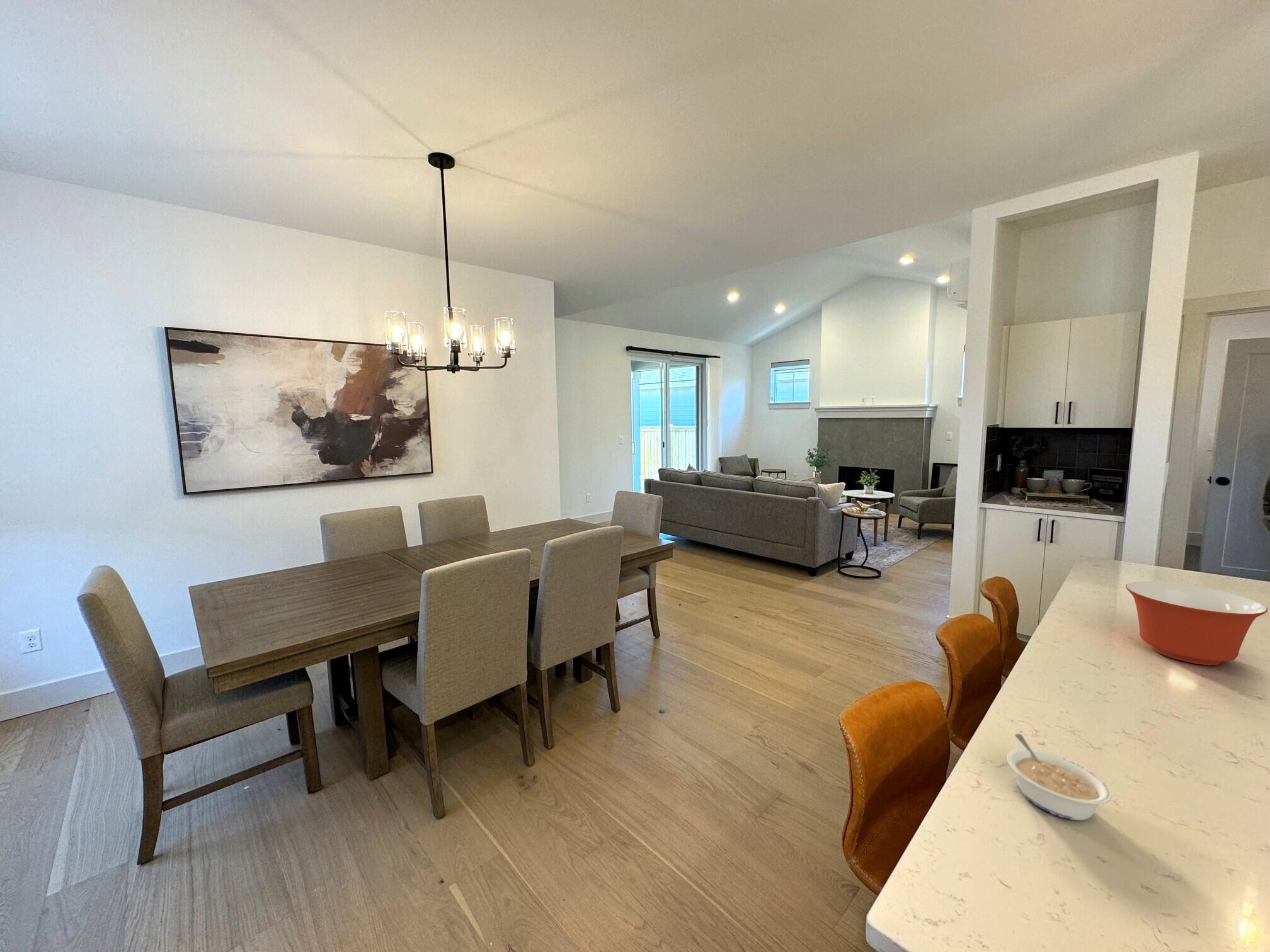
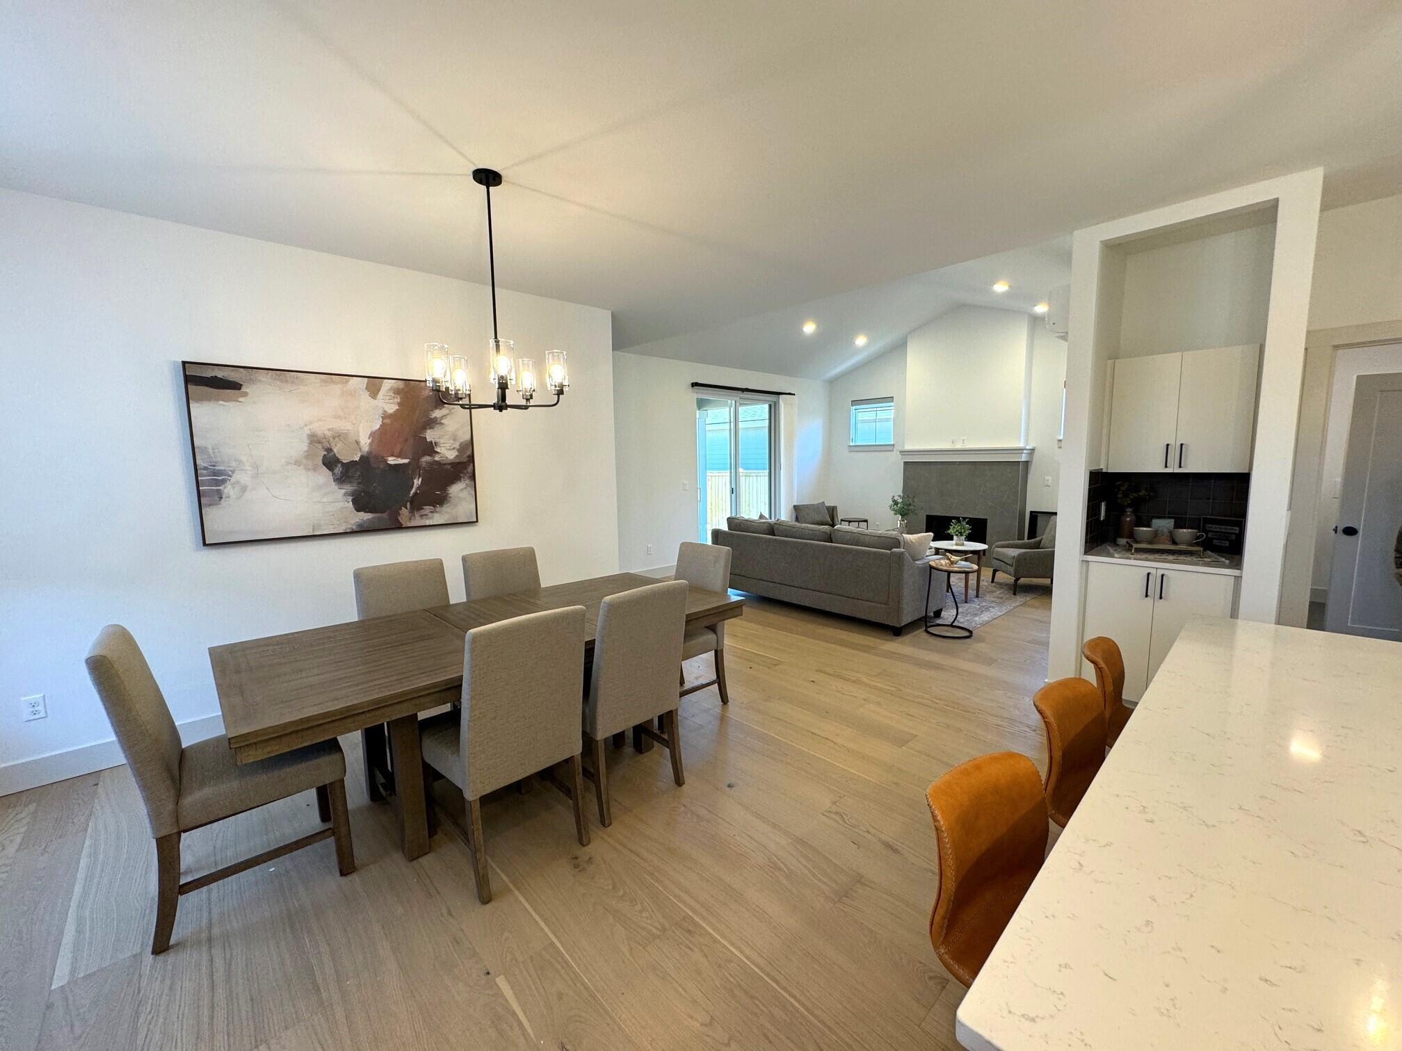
- mixing bowl [1125,581,1268,666]
- legume [1006,734,1113,821]
